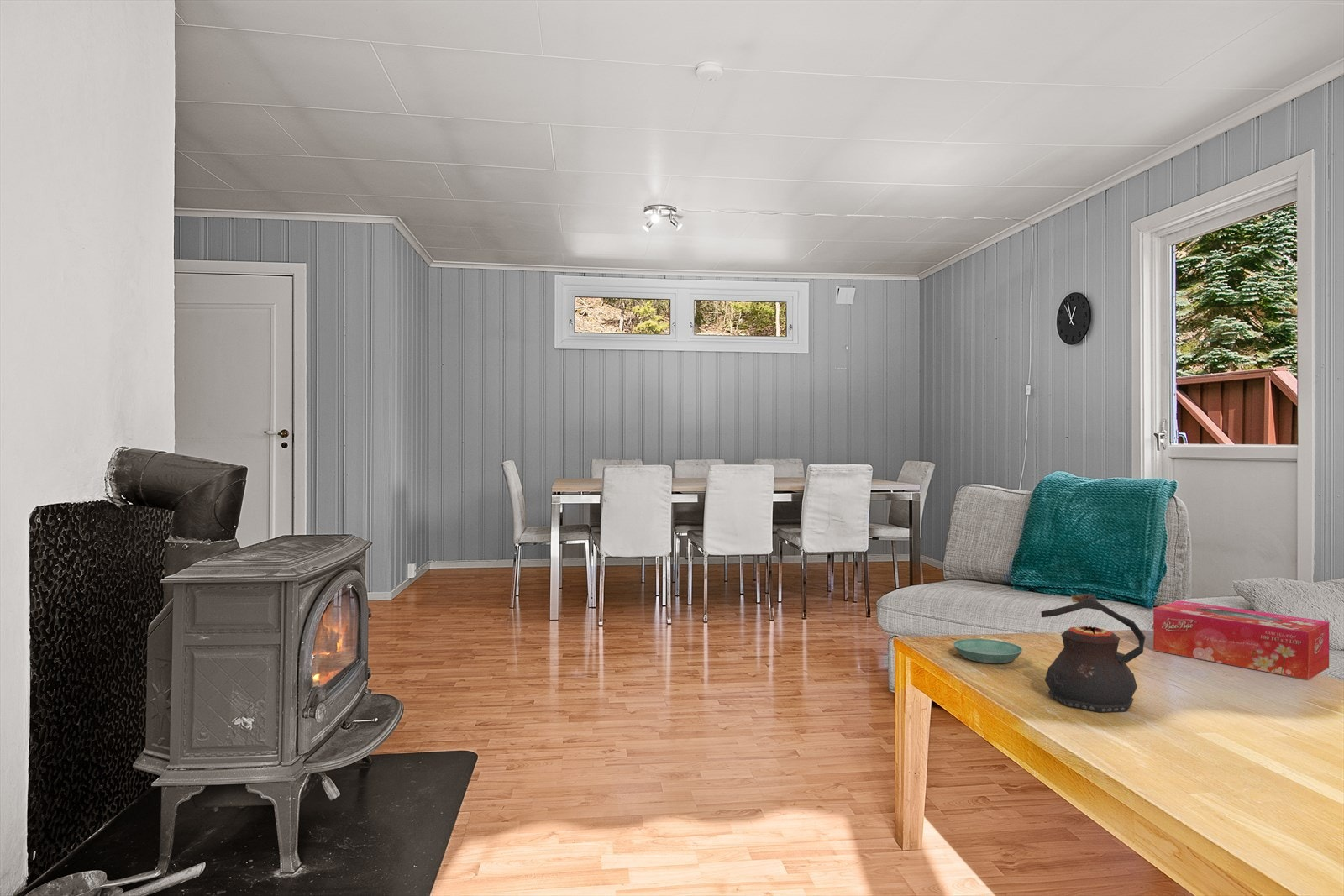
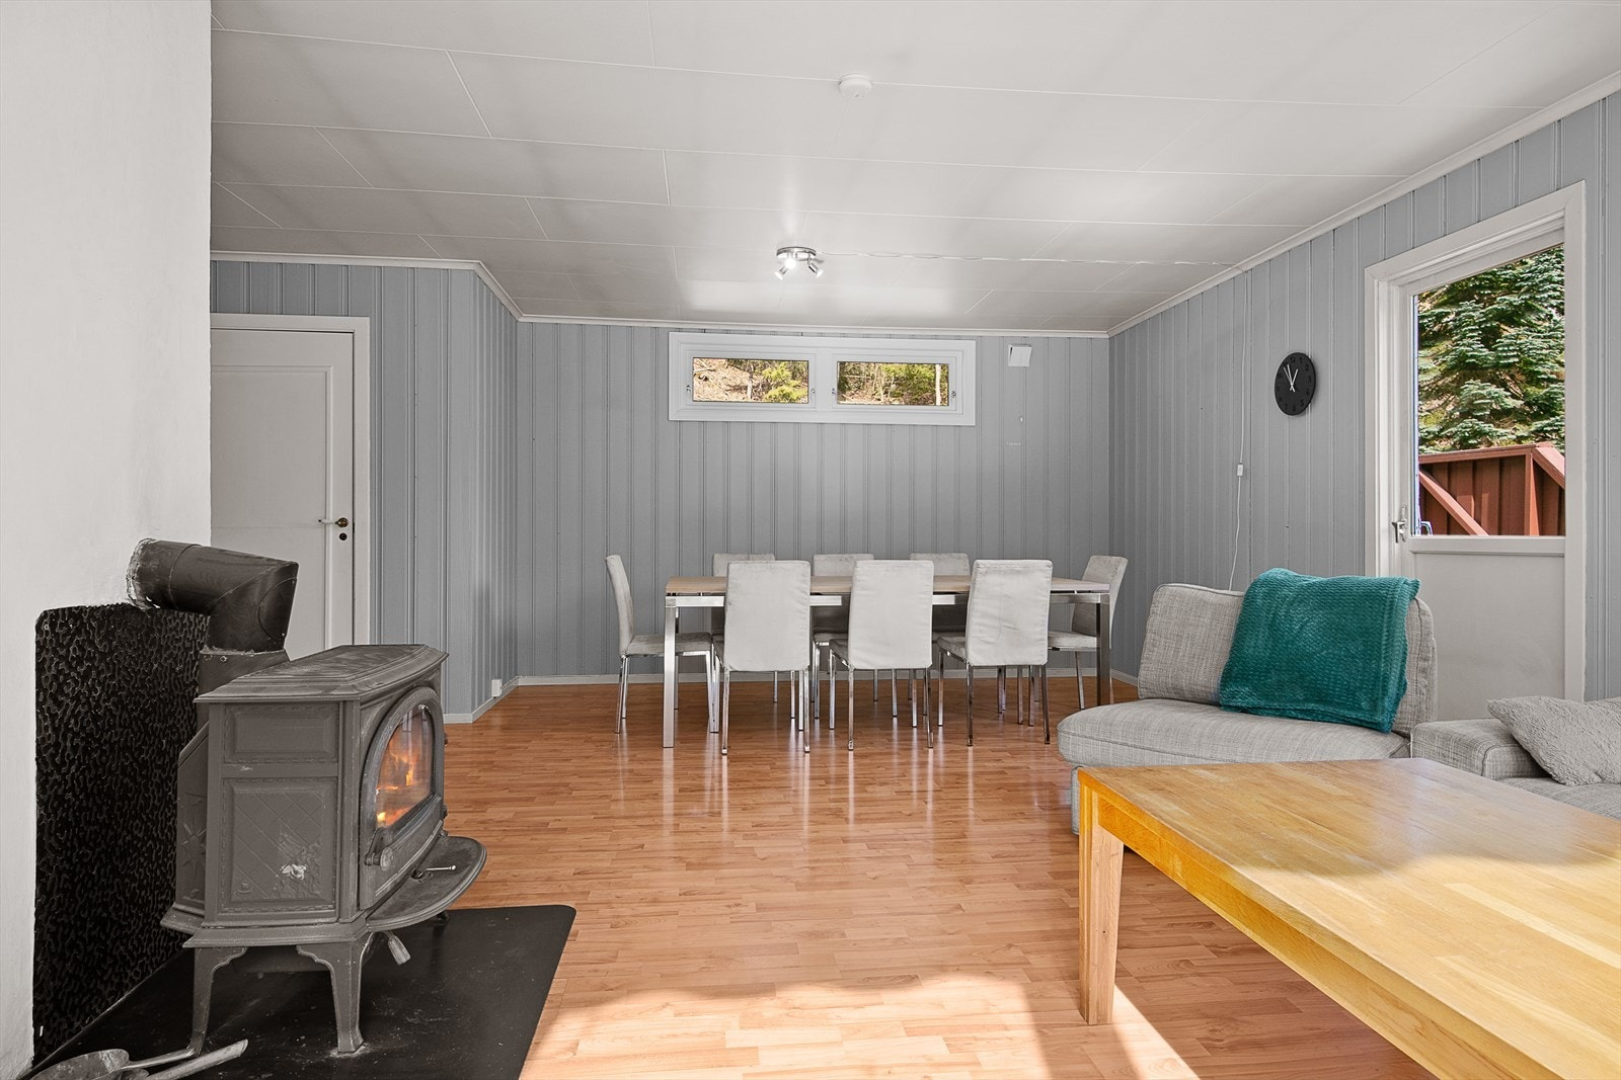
- tissue box [1152,600,1330,681]
- teapot [1040,593,1147,713]
- saucer [953,638,1024,664]
